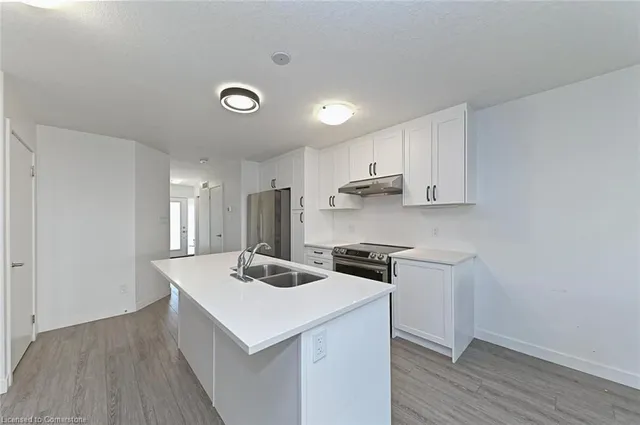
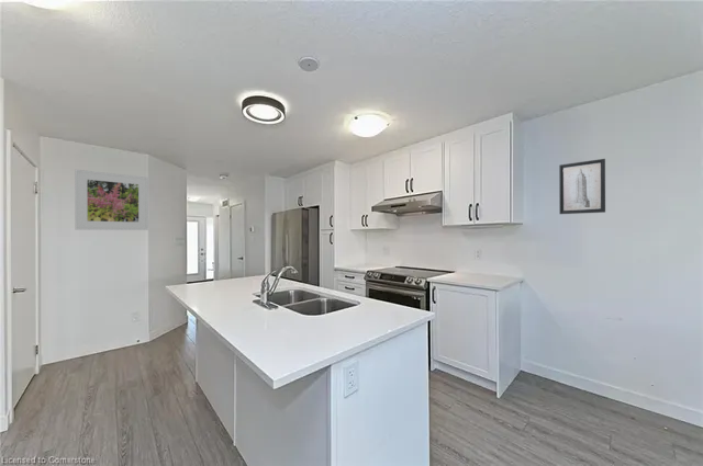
+ wall art [558,158,606,215]
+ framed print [74,169,149,231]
